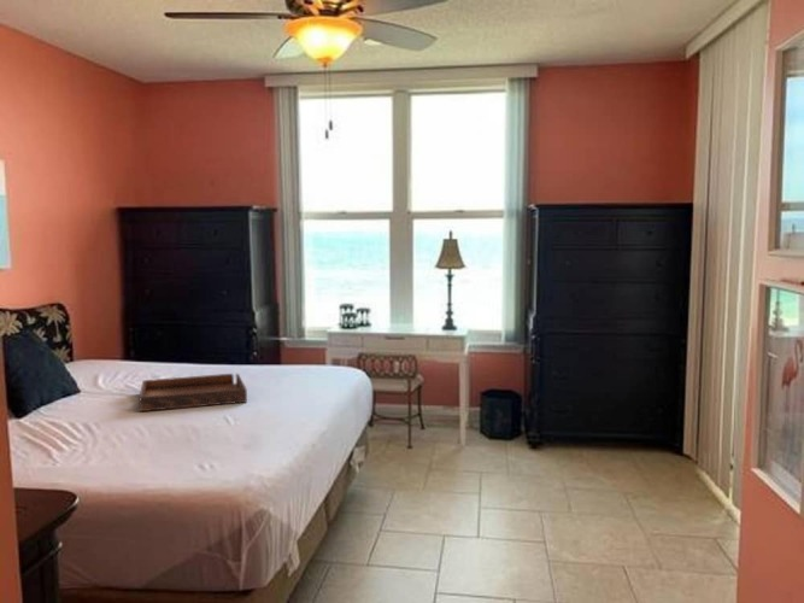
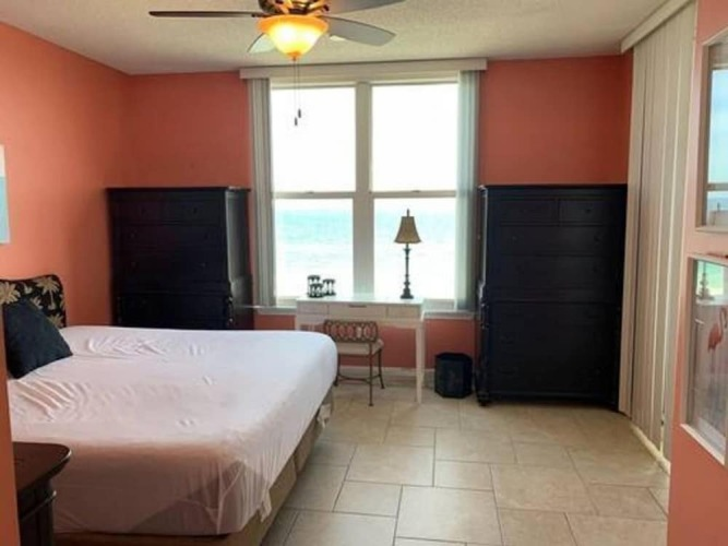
- serving tray [139,373,248,412]
